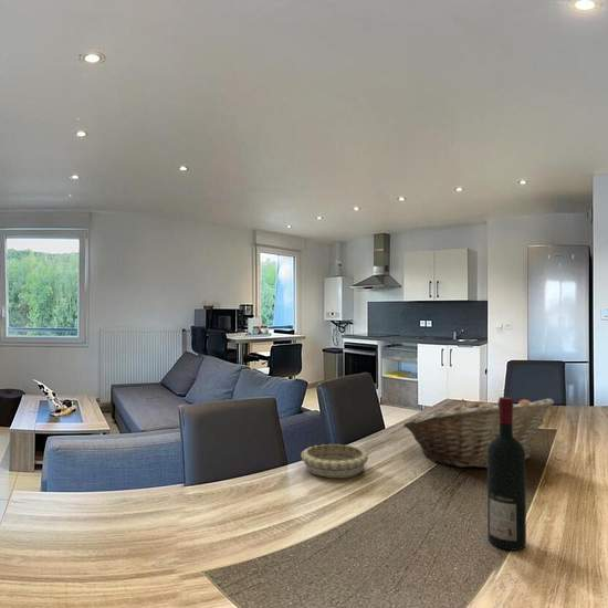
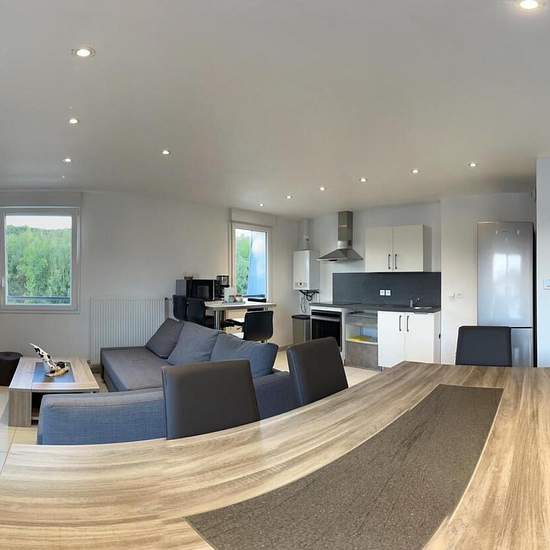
- alcohol [486,396,527,552]
- decorative bowl [300,443,369,479]
- fruit basket [402,397,555,469]
